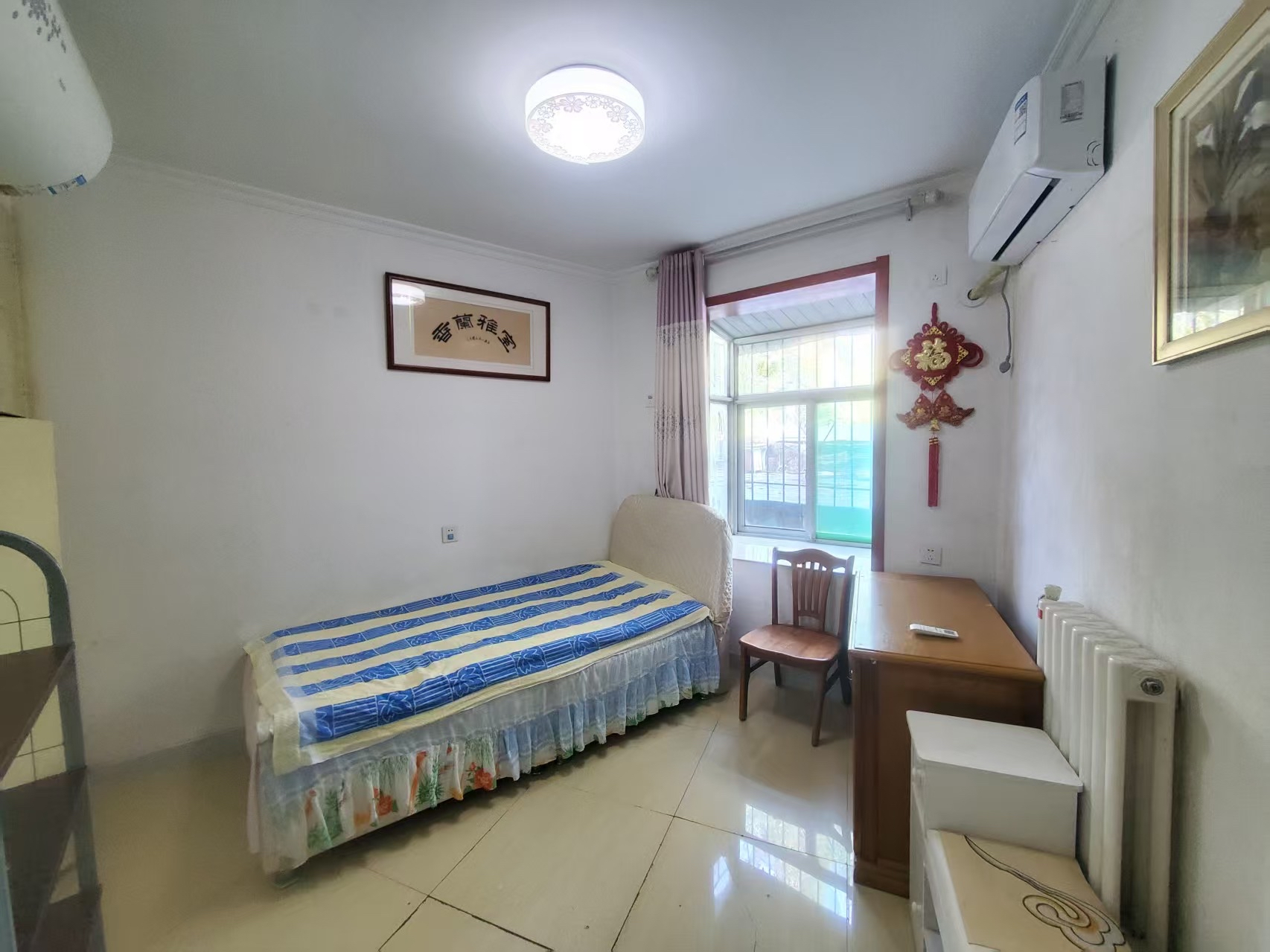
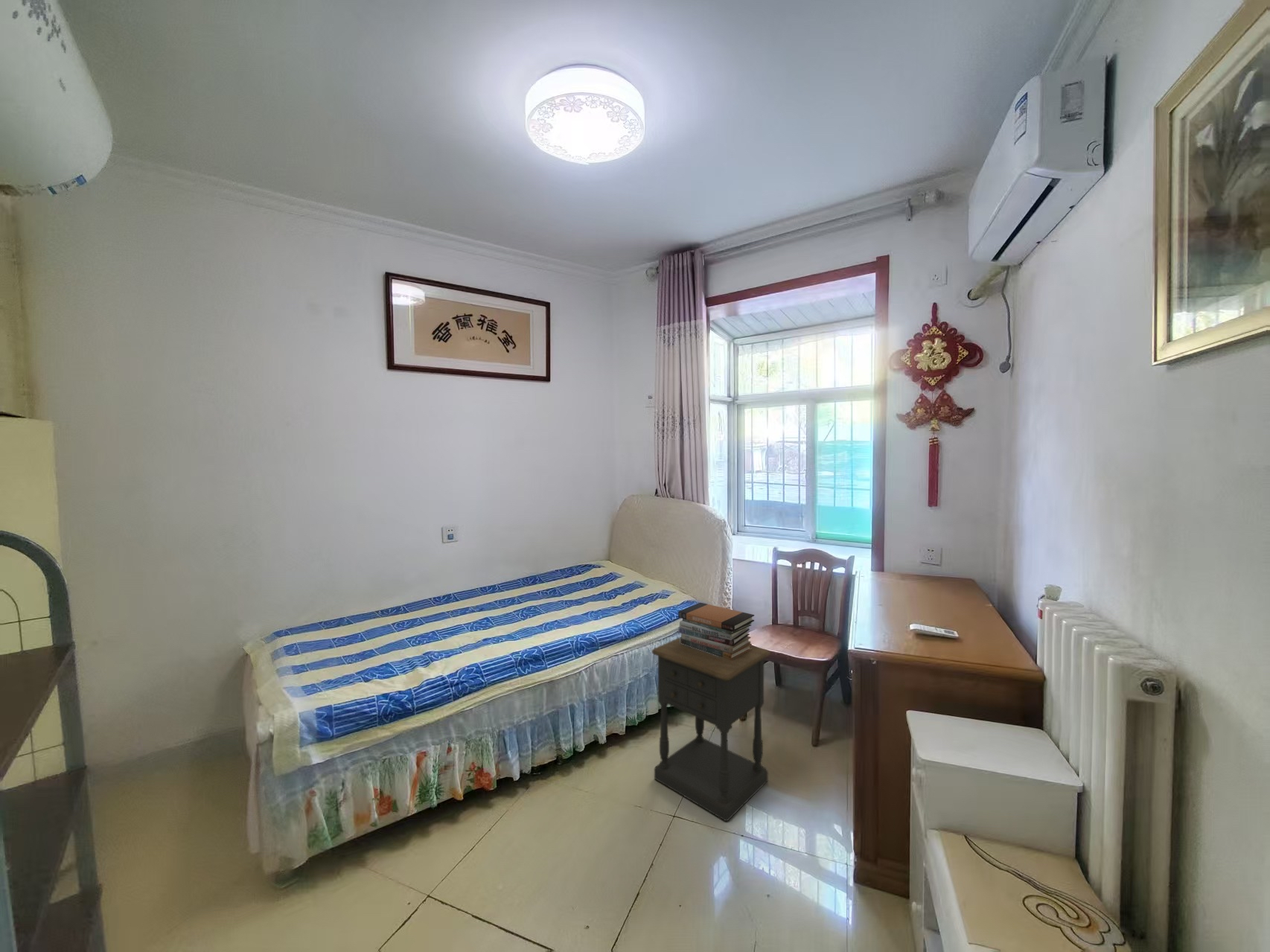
+ book stack [677,602,755,660]
+ nightstand [651,636,771,822]
